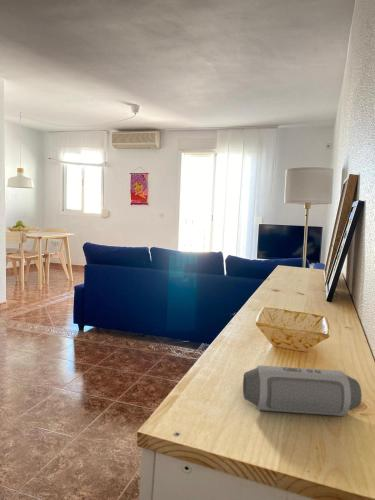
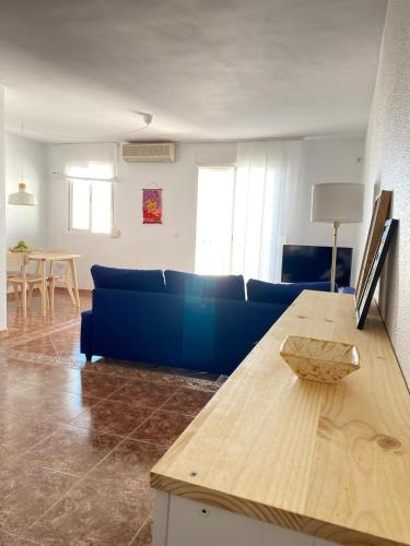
- speaker [242,364,363,417]
